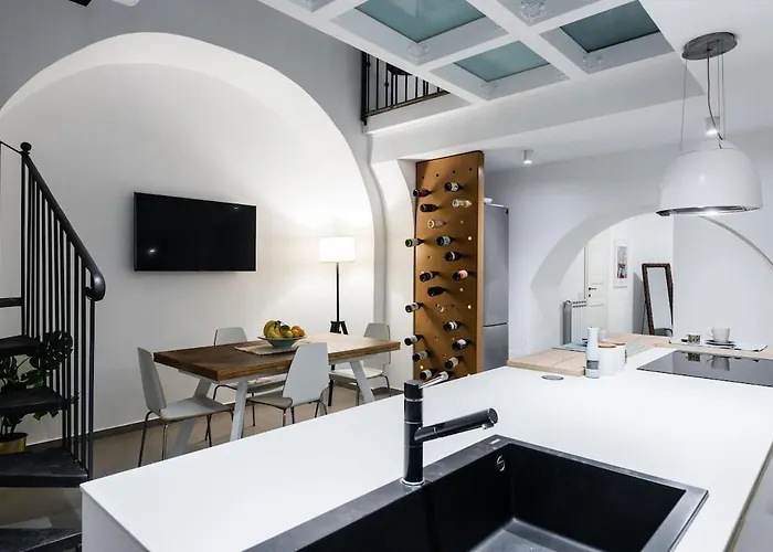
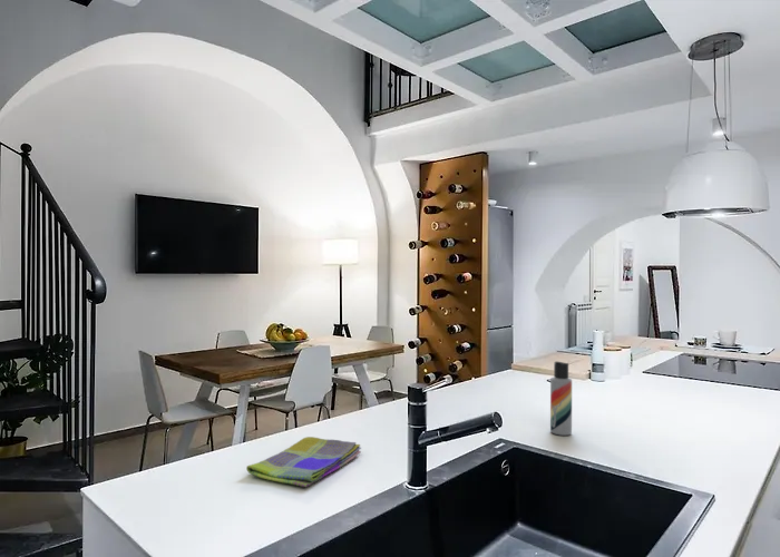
+ dish towel [245,436,362,488]
+ lotion bottle [549,361,573,437]
